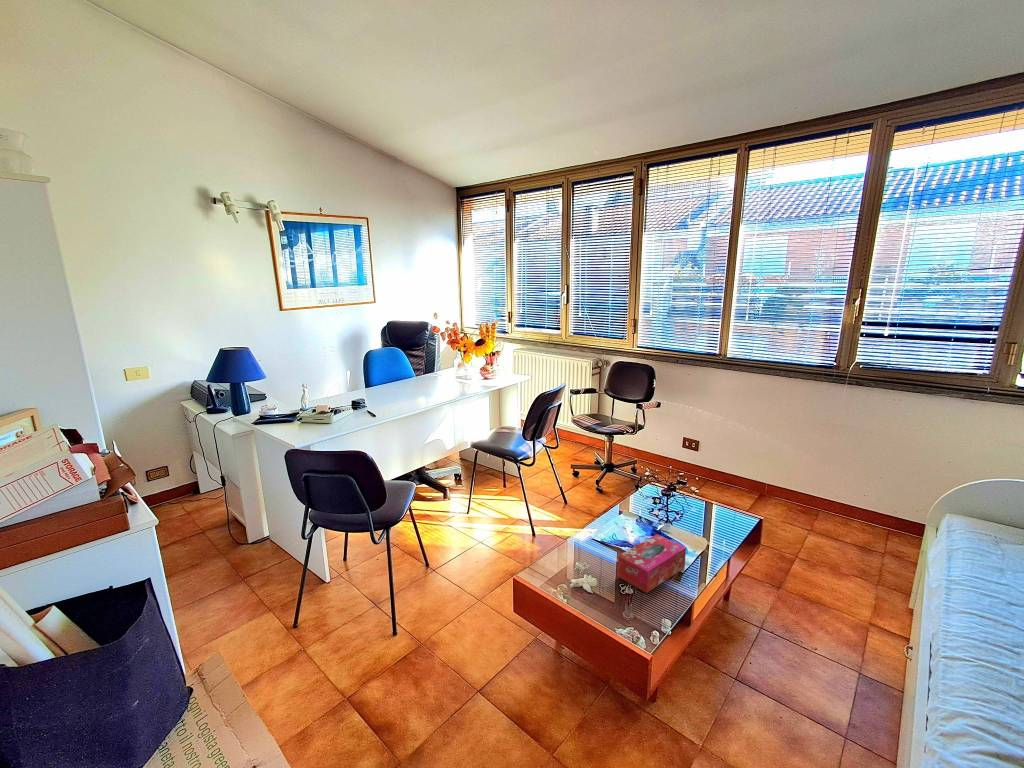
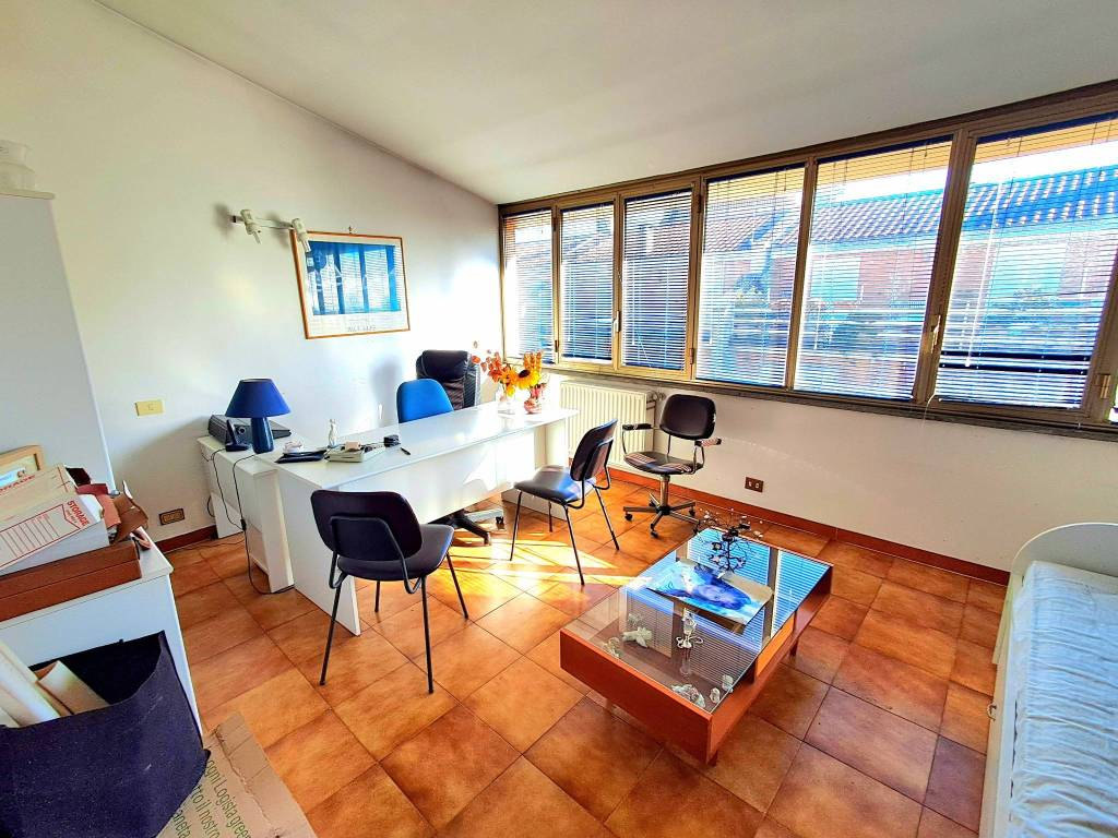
- tissue box [616,534,687,594]
